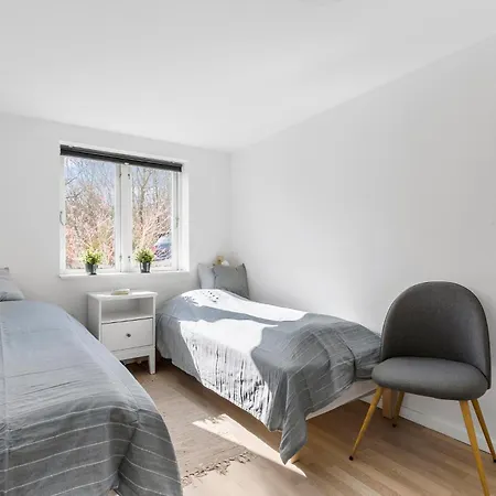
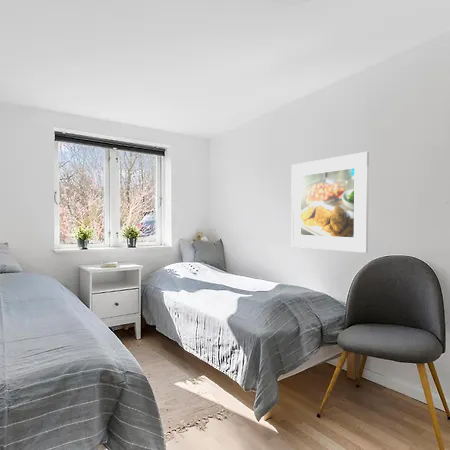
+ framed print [290,151,370,254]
